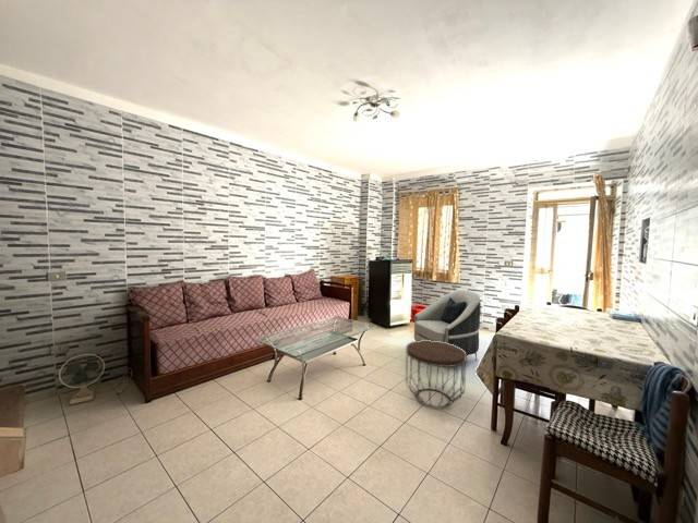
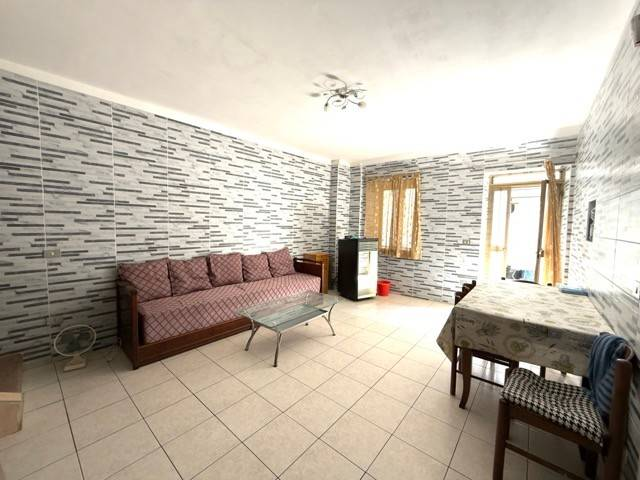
- side table [405,340,468,409]
- armchair [413,289,482,369]
